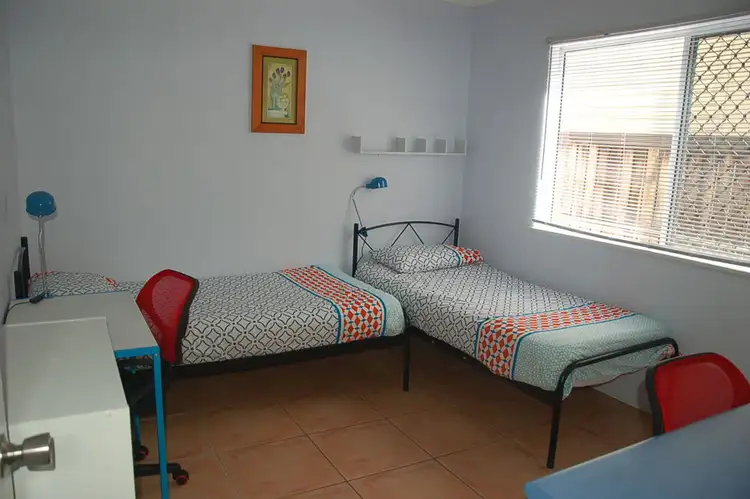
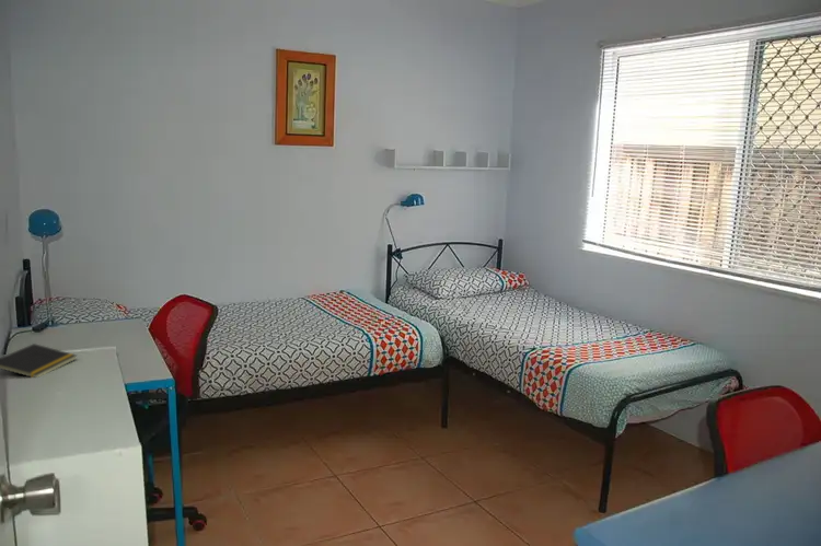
+ notepad [0,342,78,379]
